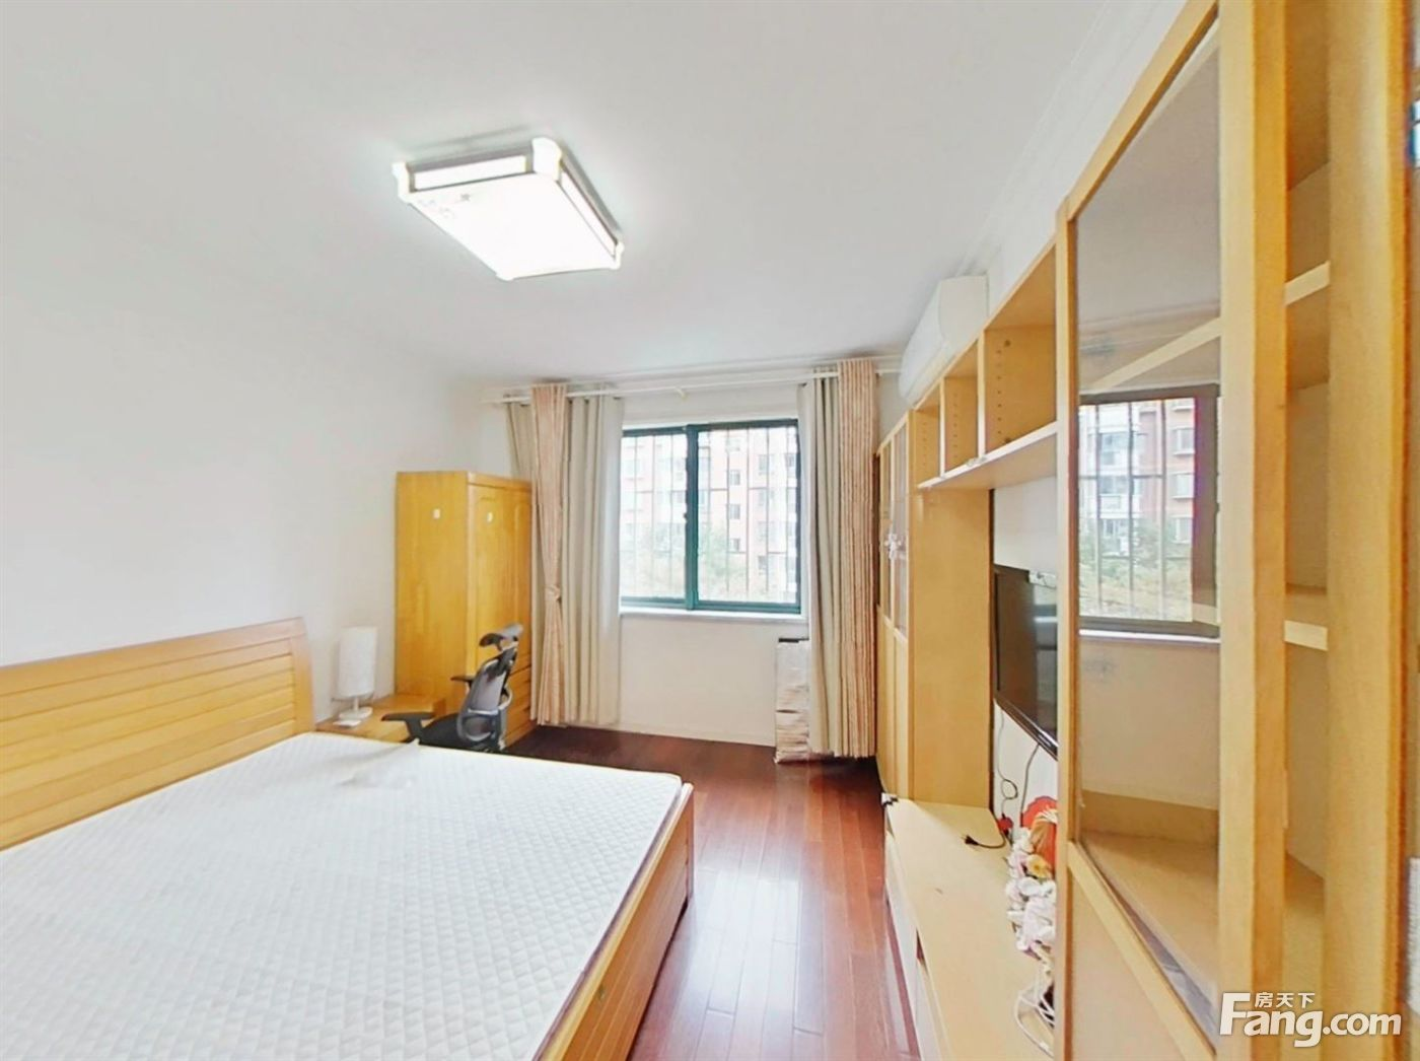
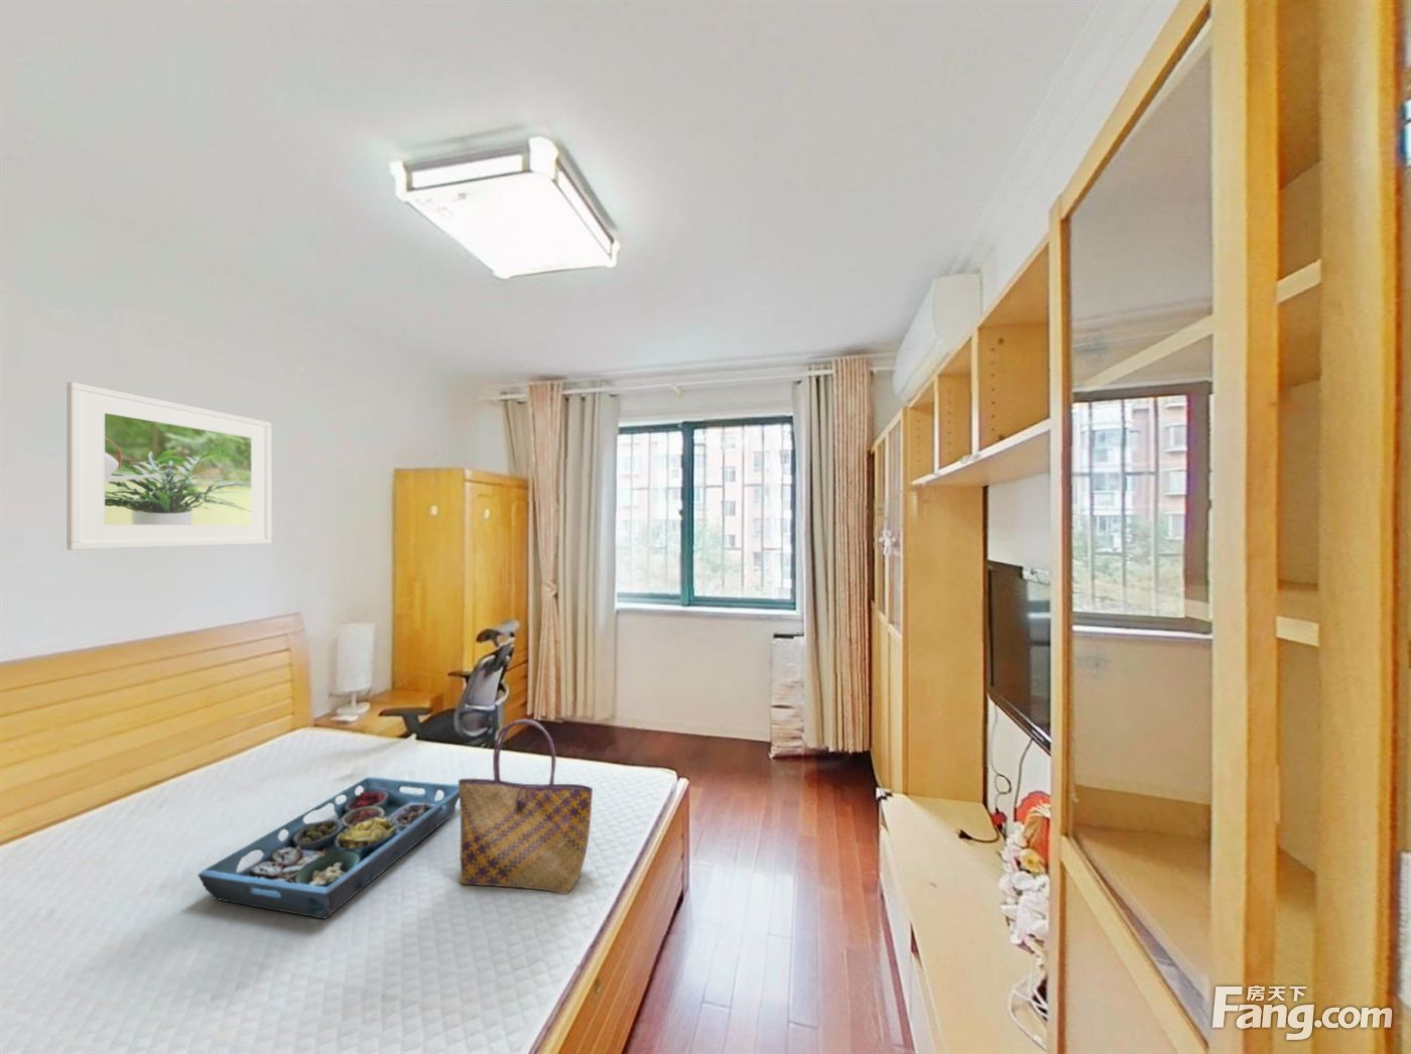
+ serving tray [196,775,460,920]
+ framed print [65,381,272,551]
+ tote bag [457,719,594,895]
